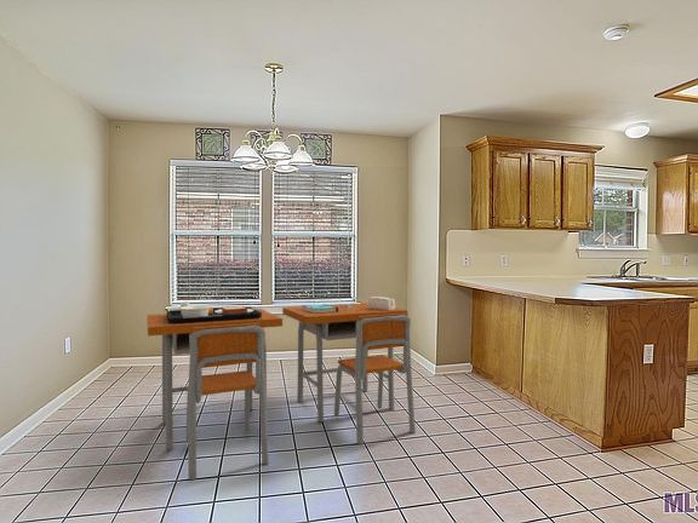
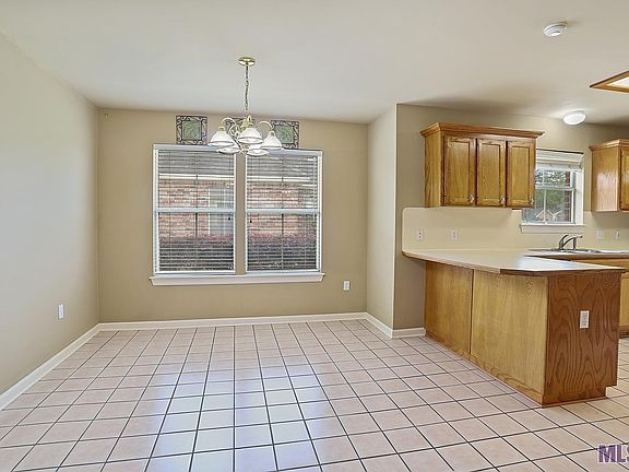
- dining table [145,295,417,481]
